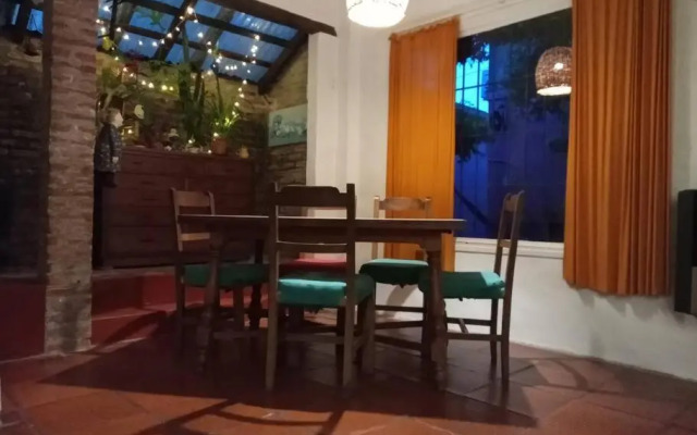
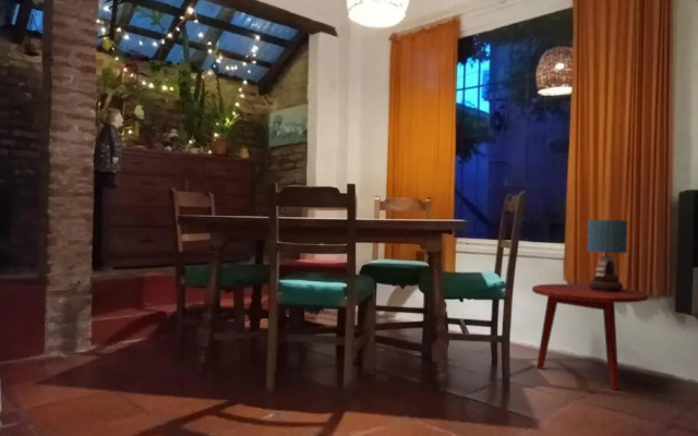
+ table lamp [587,219,628,292]
+ side table [531,283,649,391]
